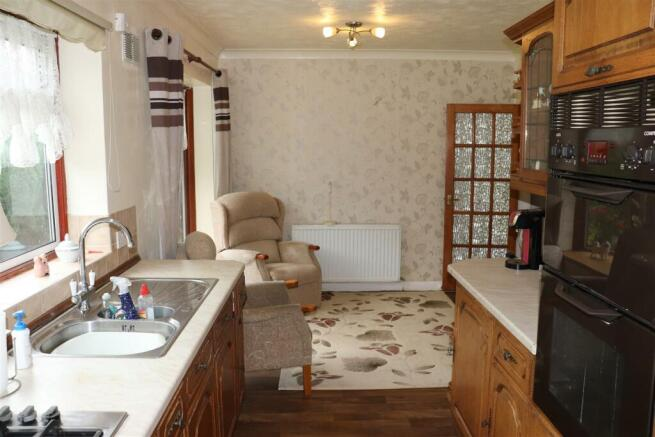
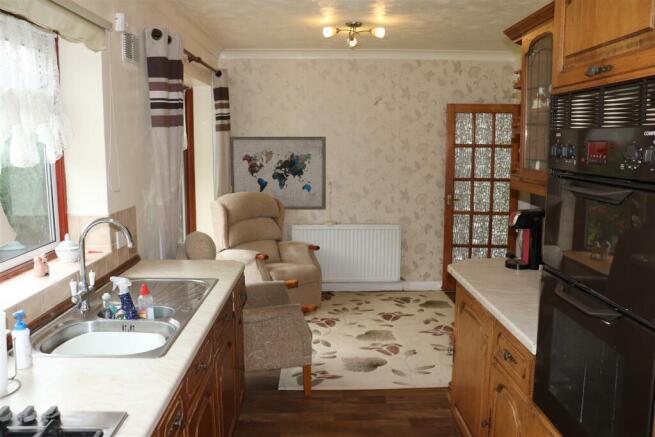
+ wall art [229,136,327,211]
